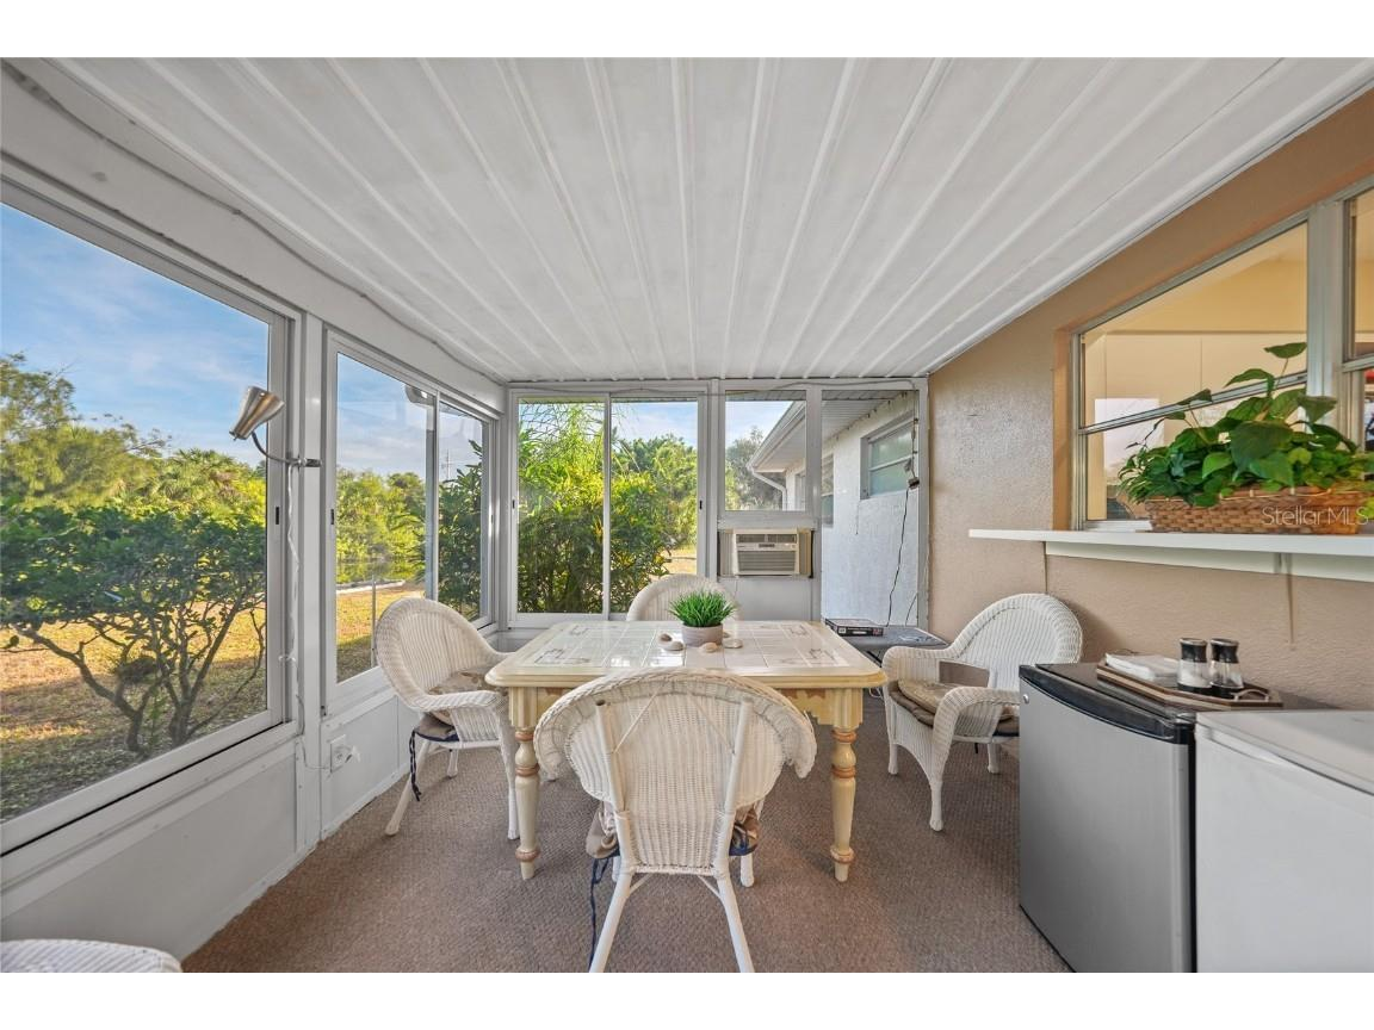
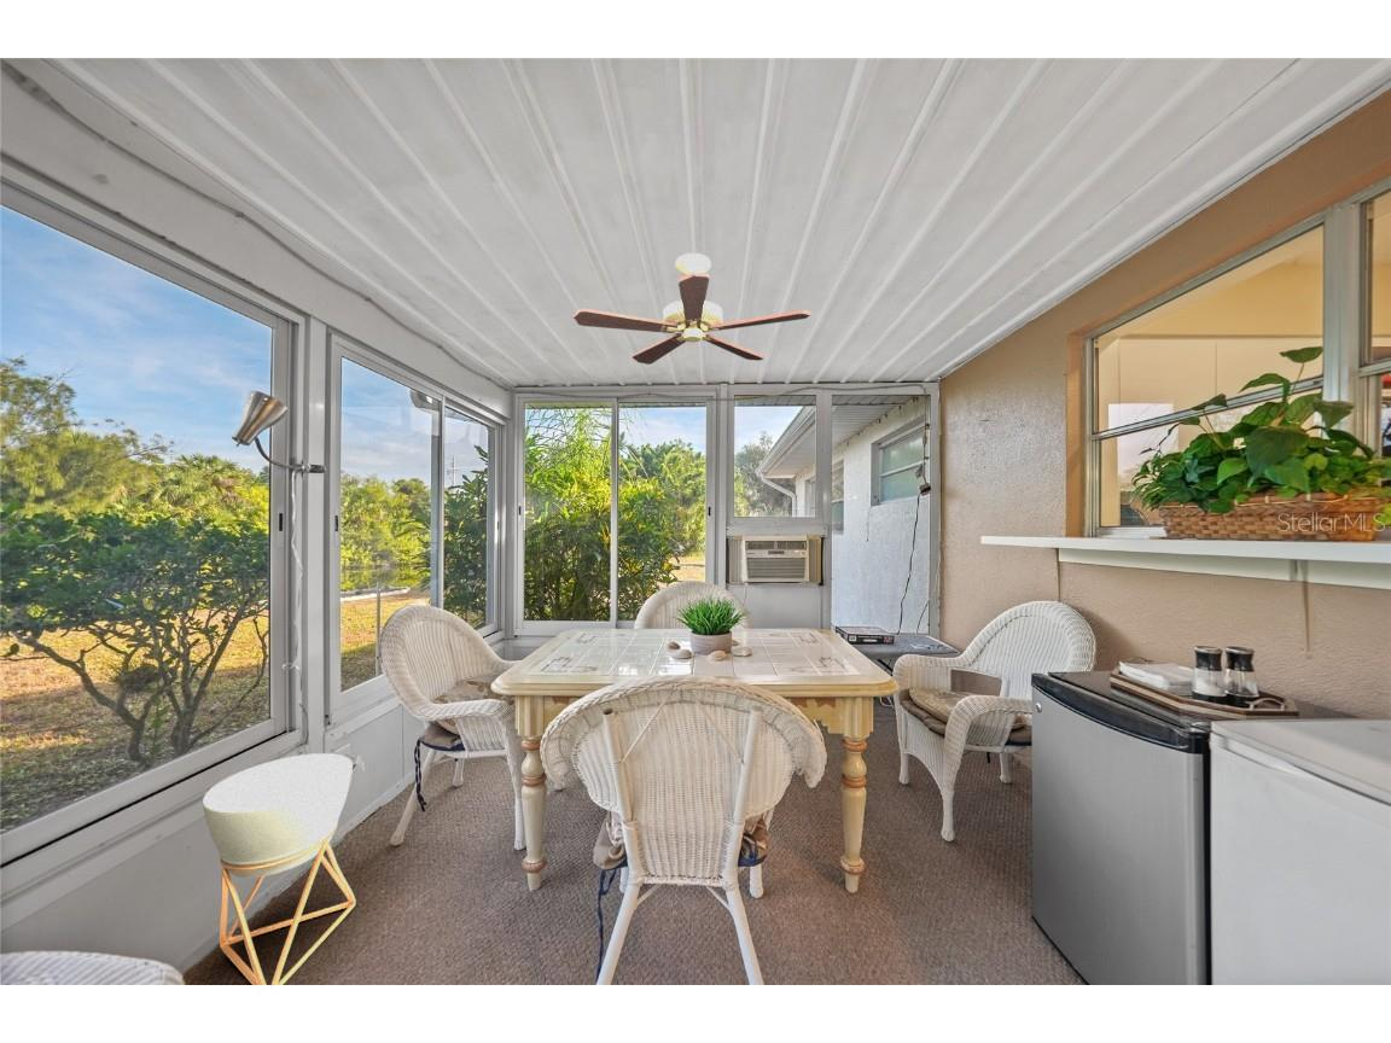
+ planter [202,752,357,986]
+ ceiling fan [571,252,813,366]
